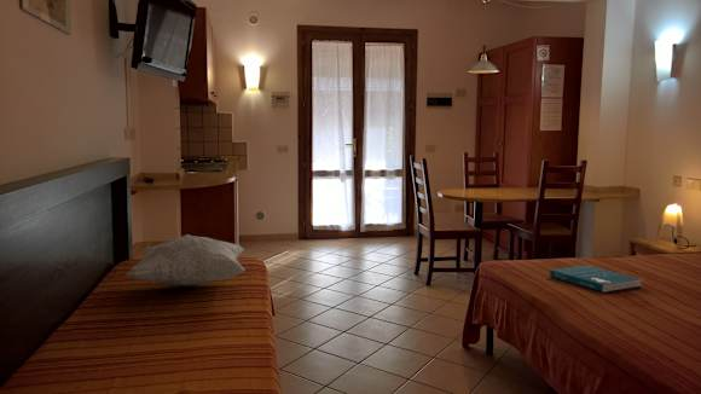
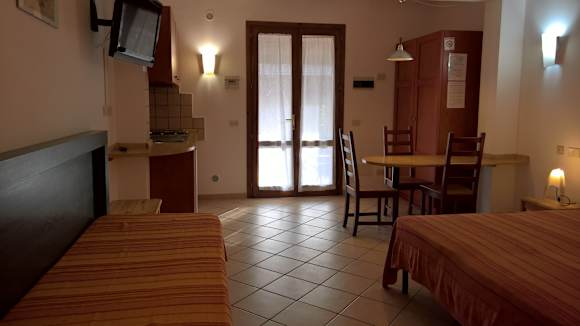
- decorative pillow [124,233,247,286]
- book [549,265,643,294]
